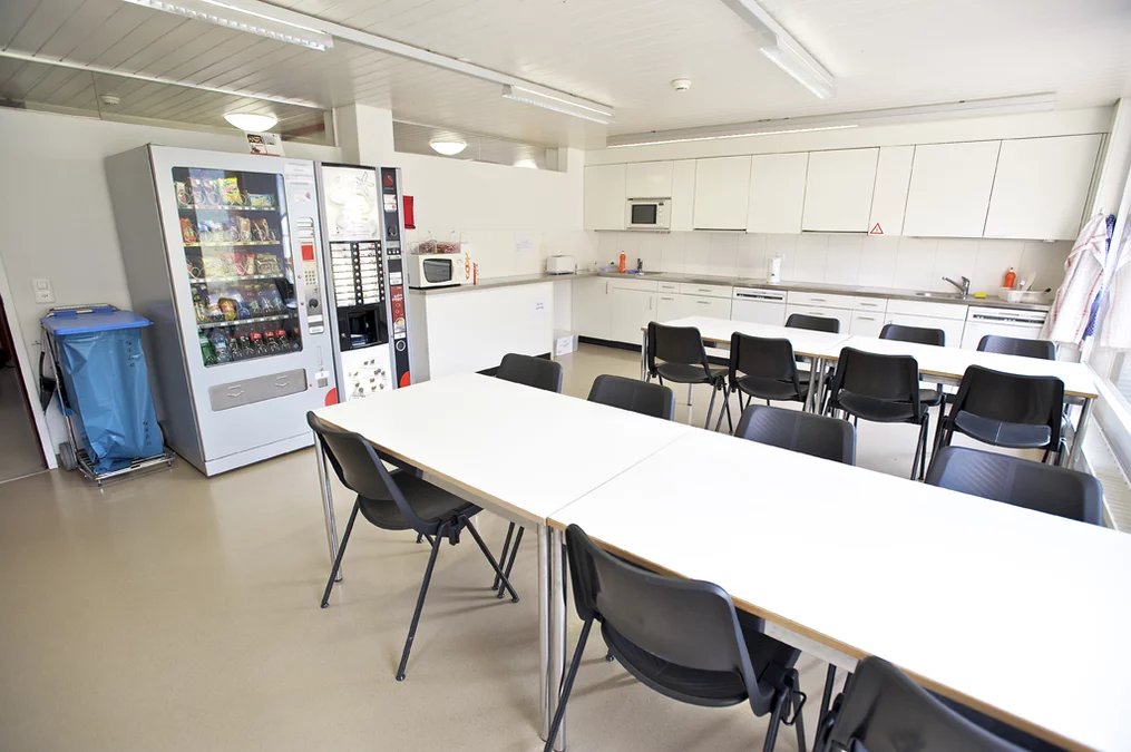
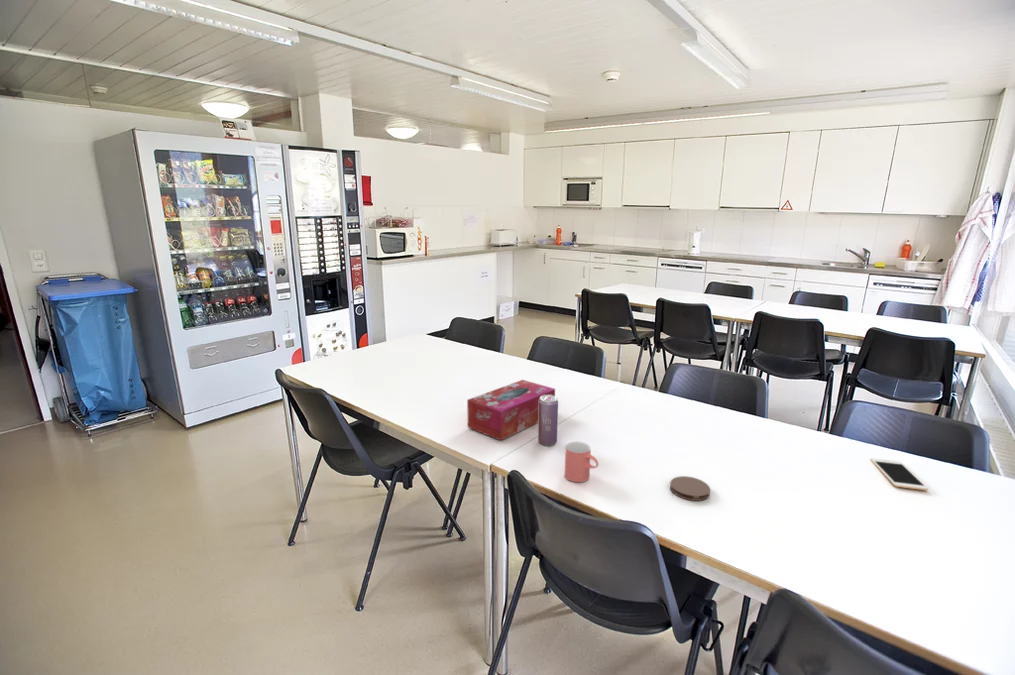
+ cup [564,441,599,483]
+ coaster [669,475,711,502]
+ cell phone [869,457,929,491]
+ tissue box [466,379,556,441]
+ beverage can [537,395,559,447]
